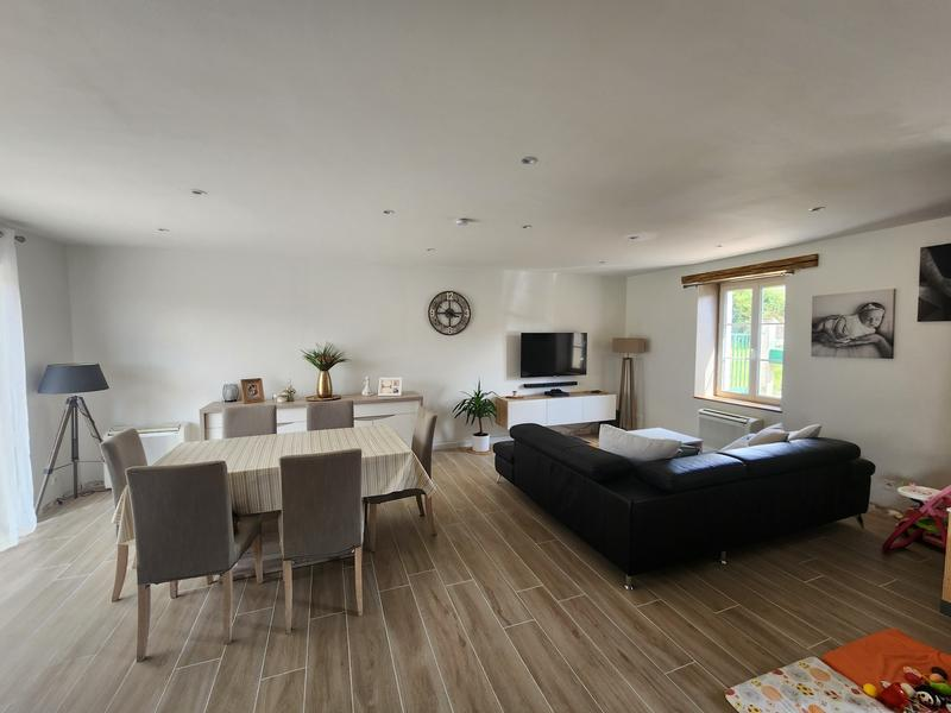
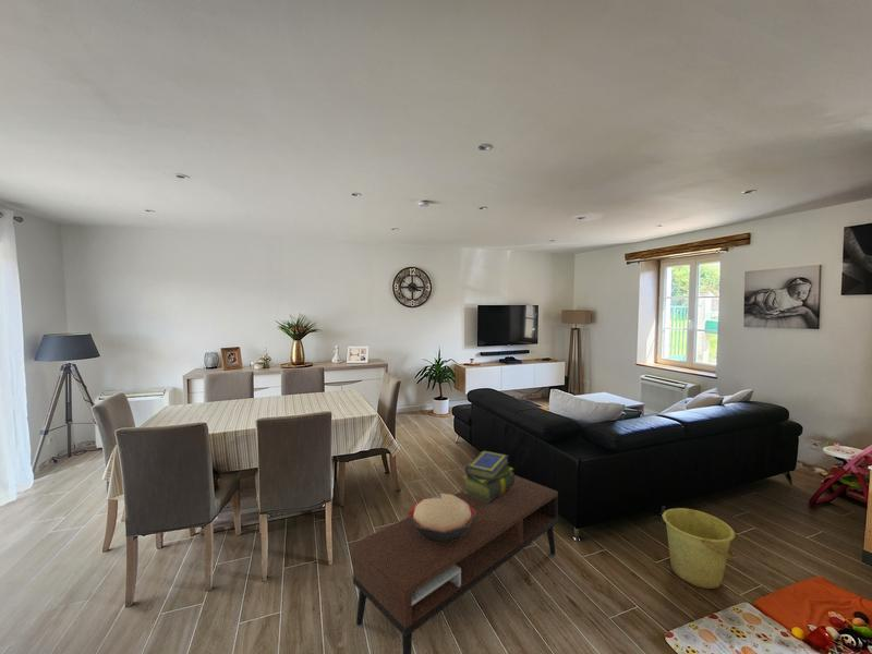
+ bucket [662,507,738,590]
+ decorative bowl [407,493,476,544]
+ stack of books [462,449,514,502]
+ coffee table [352,474,559,654]
